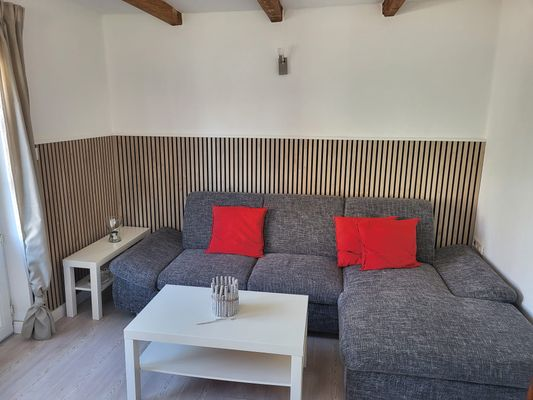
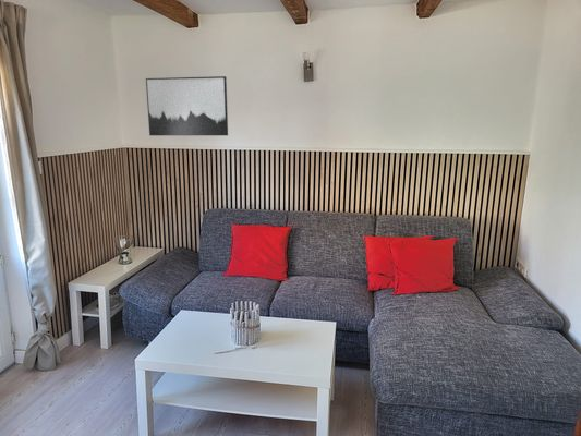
+ wall art [145,75,229,136]
